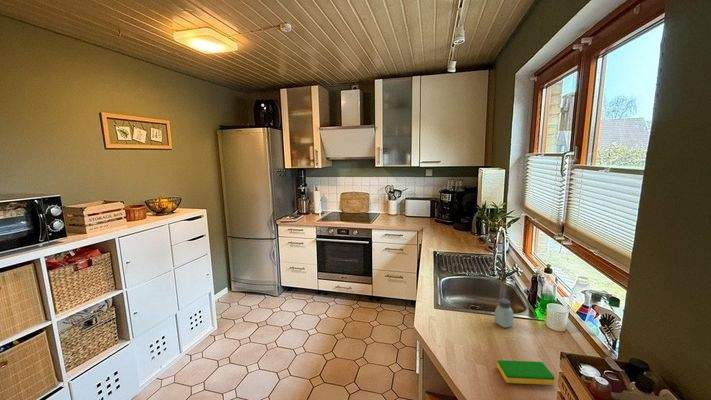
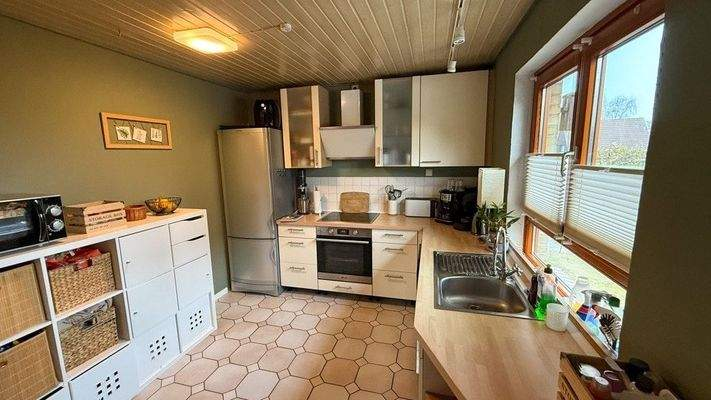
- dish sponge [496,359,556,386]
- saltshaker [493,298,515,329]
